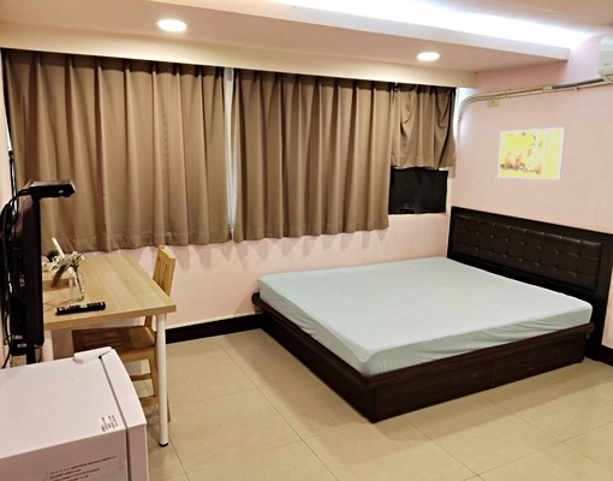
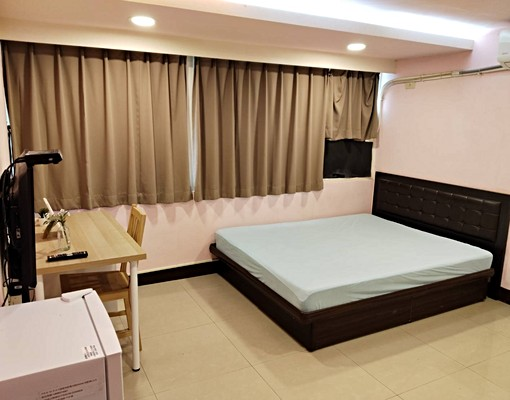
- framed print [496,126,567,180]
